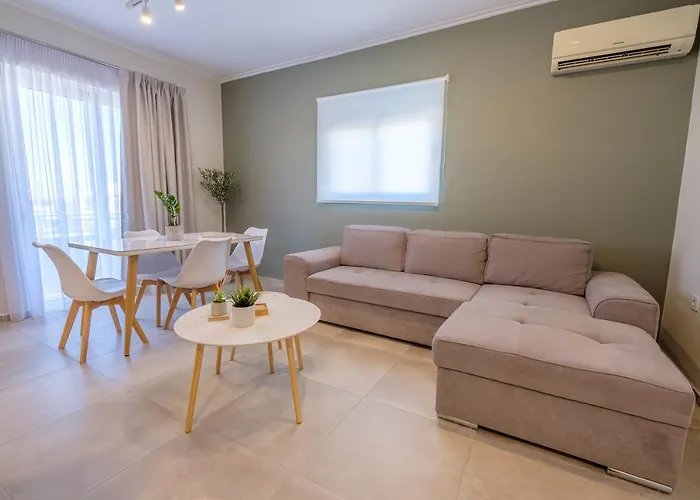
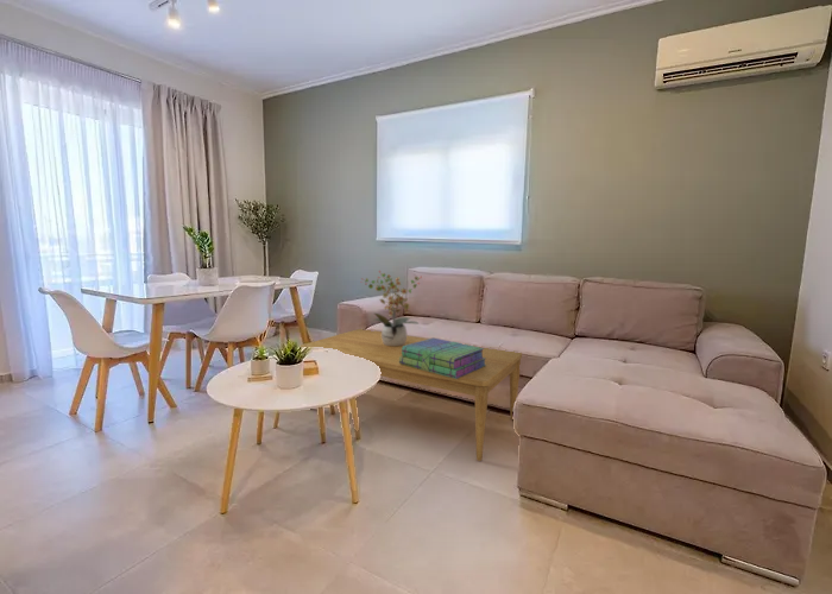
+ stack of books [399,336,486,379]
+ coffee table [300,328,523,462]
+ potted plant [360,270,423,346]
